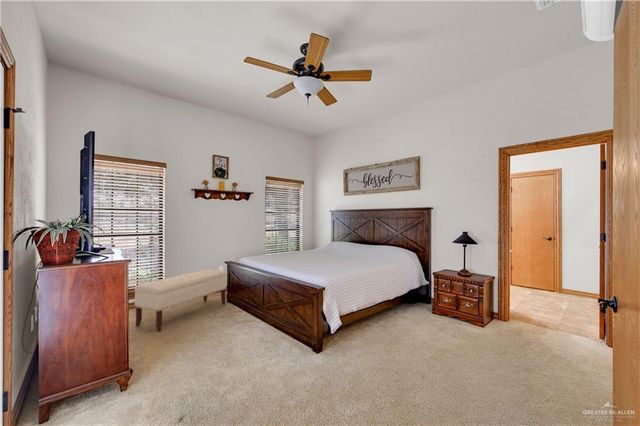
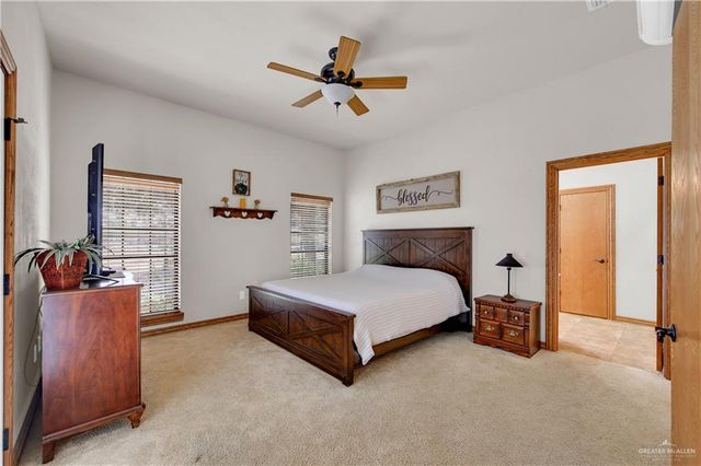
- bench [133,268,228,332]
